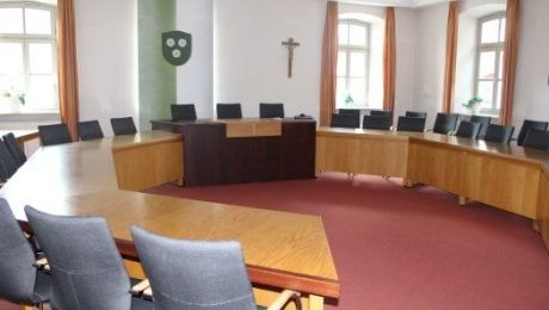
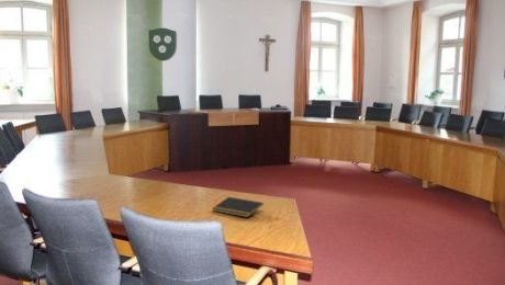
+ notepad [212,196,265,218]
